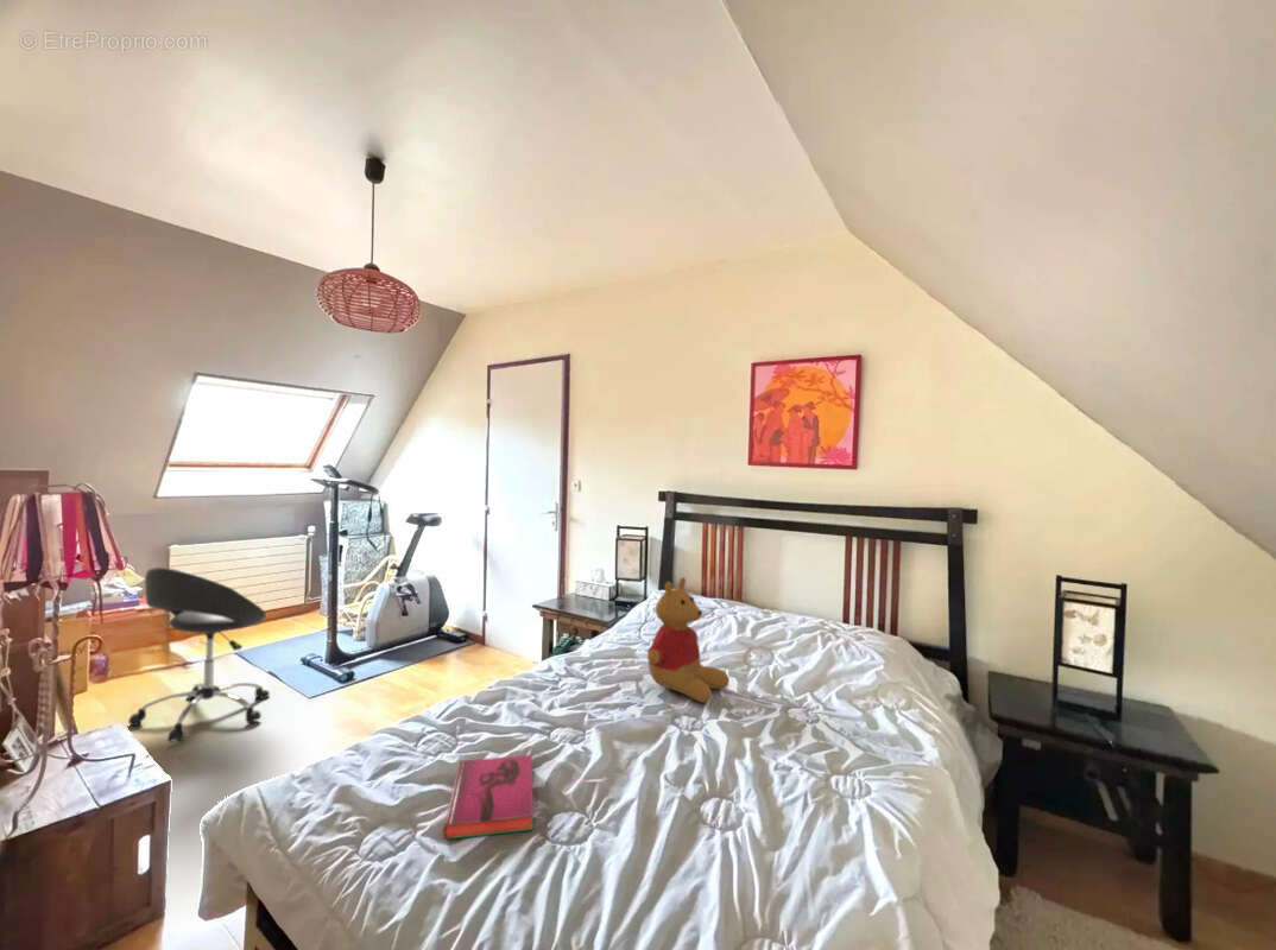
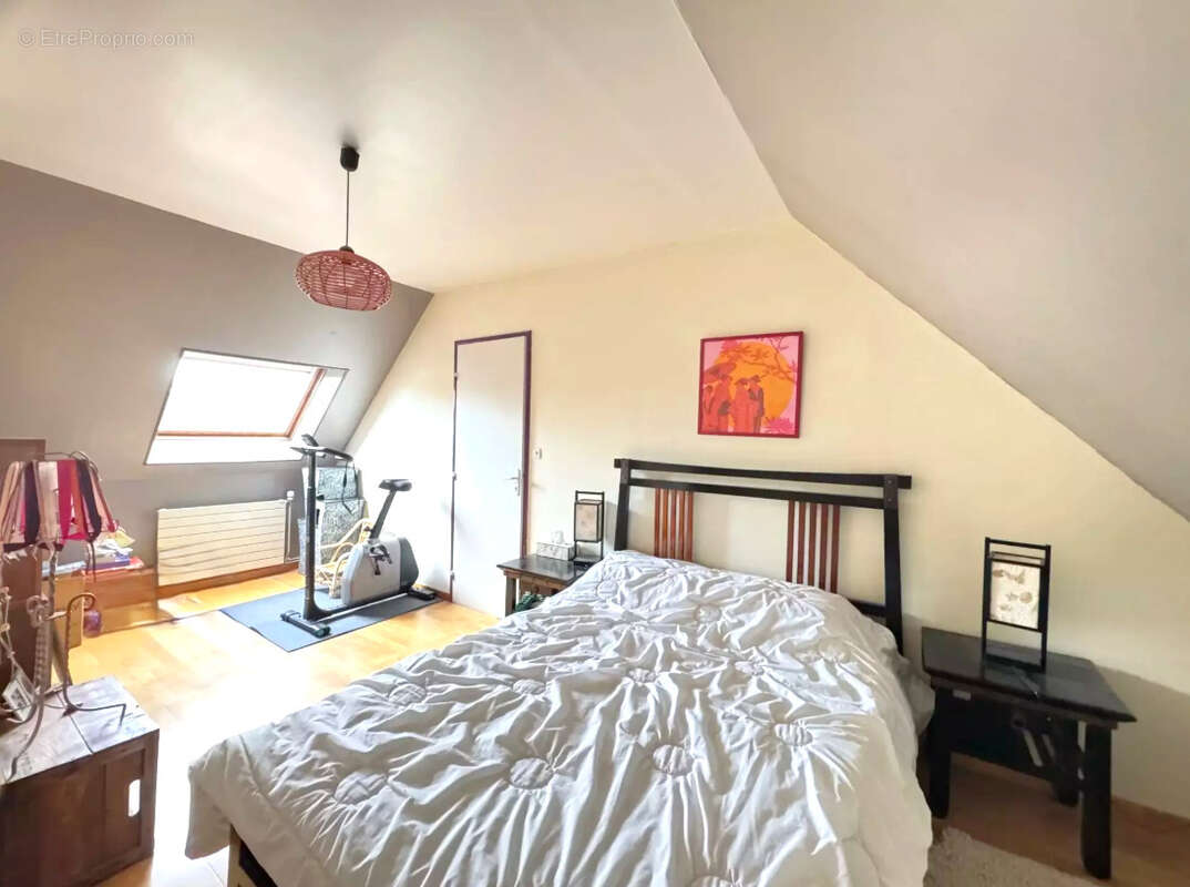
- stuffed bear [646,576,731,704]
- hardback book [442,754,535,841]
- chair [127,566,271,743]
